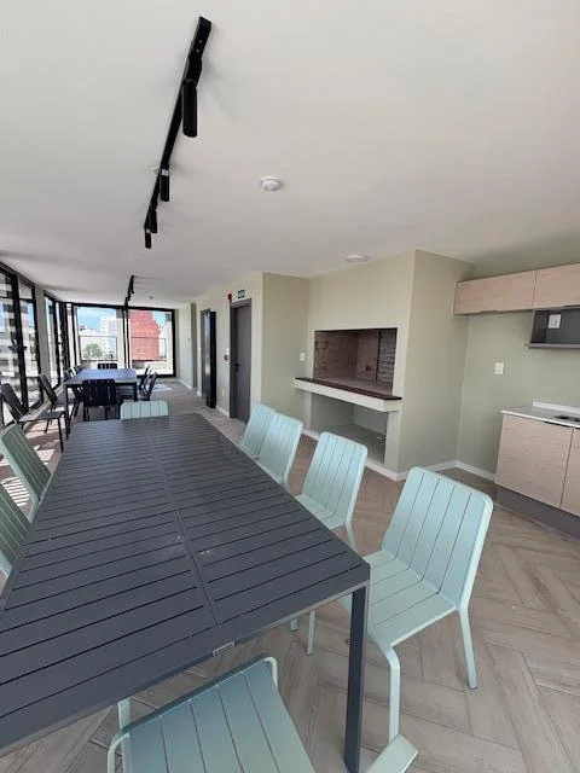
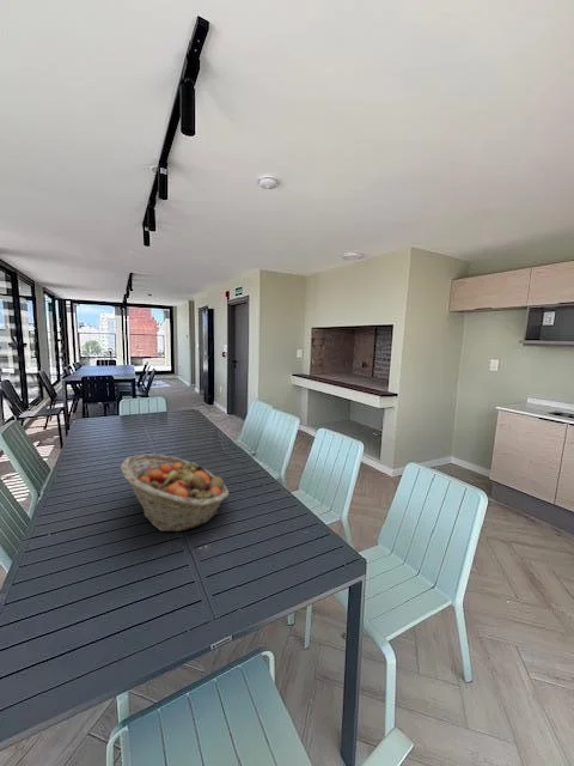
+ fruit basket [118,452,230,533]
